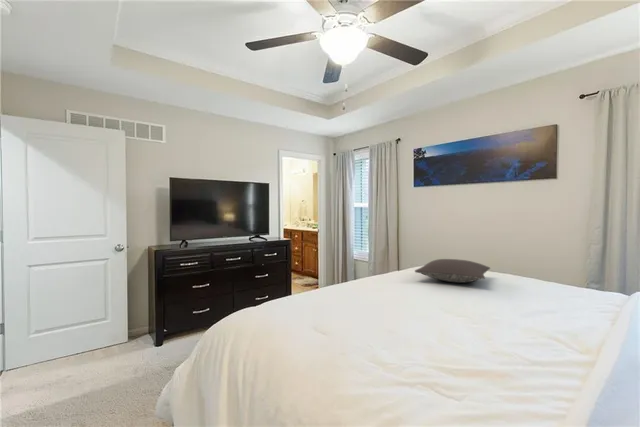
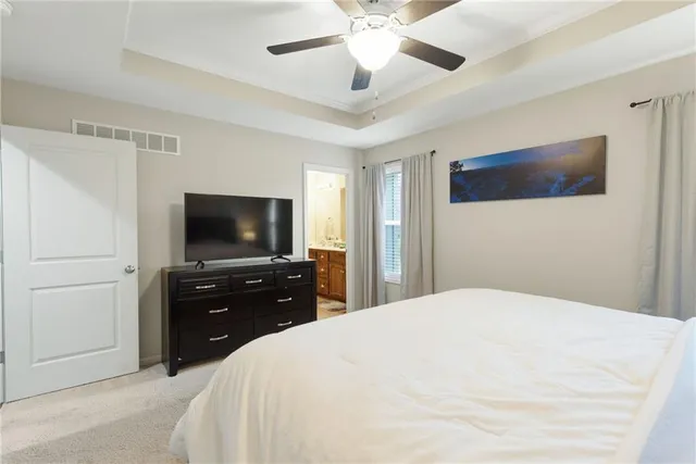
- pillow [414,258,491,284]
